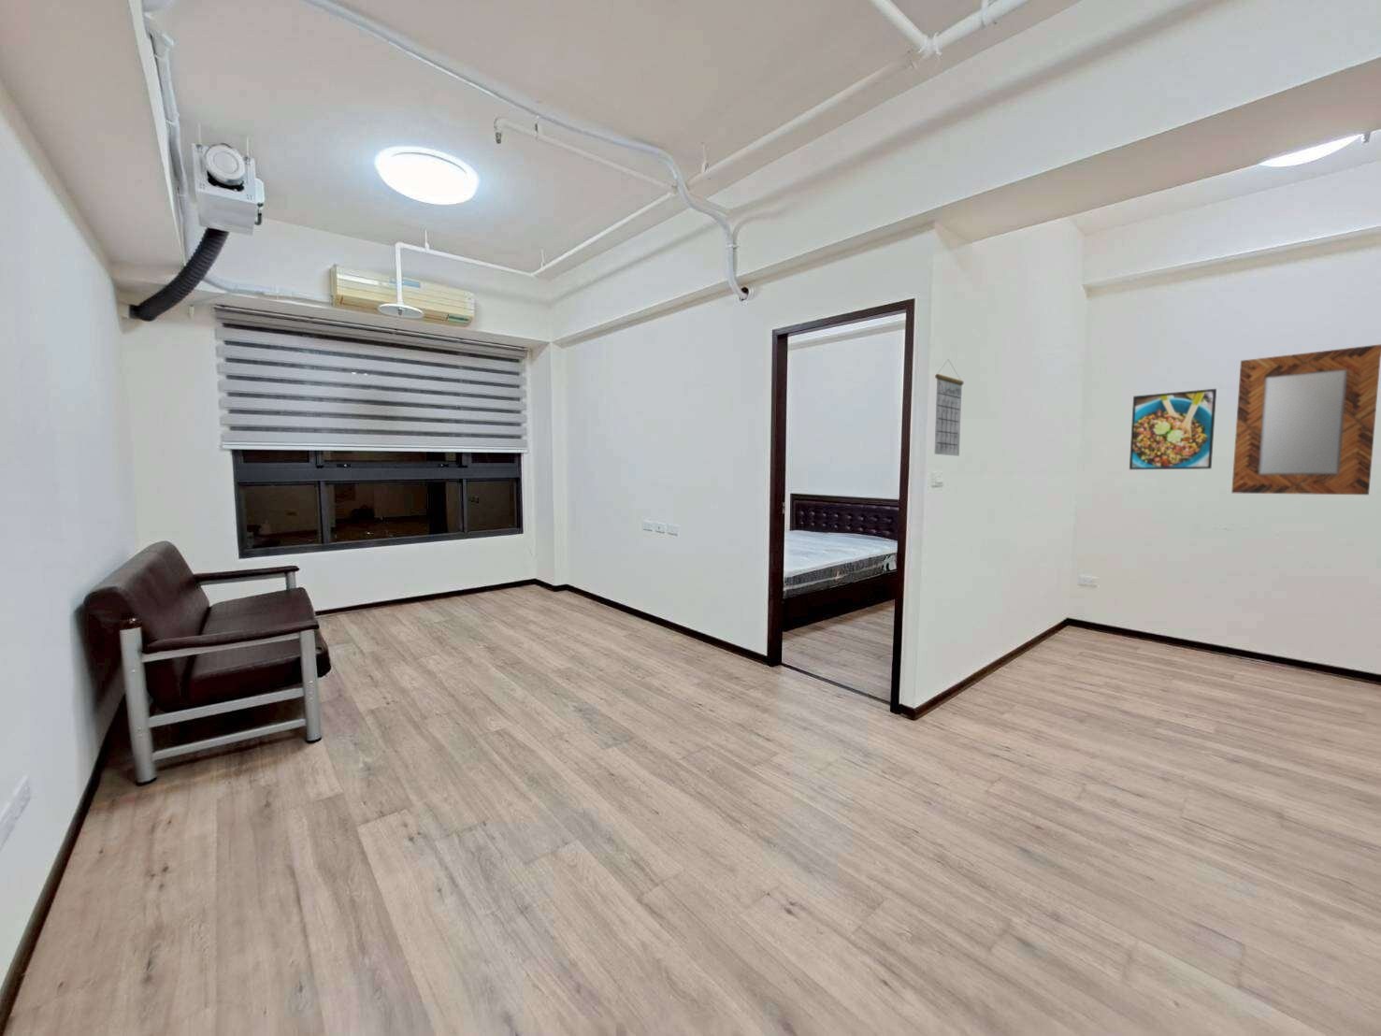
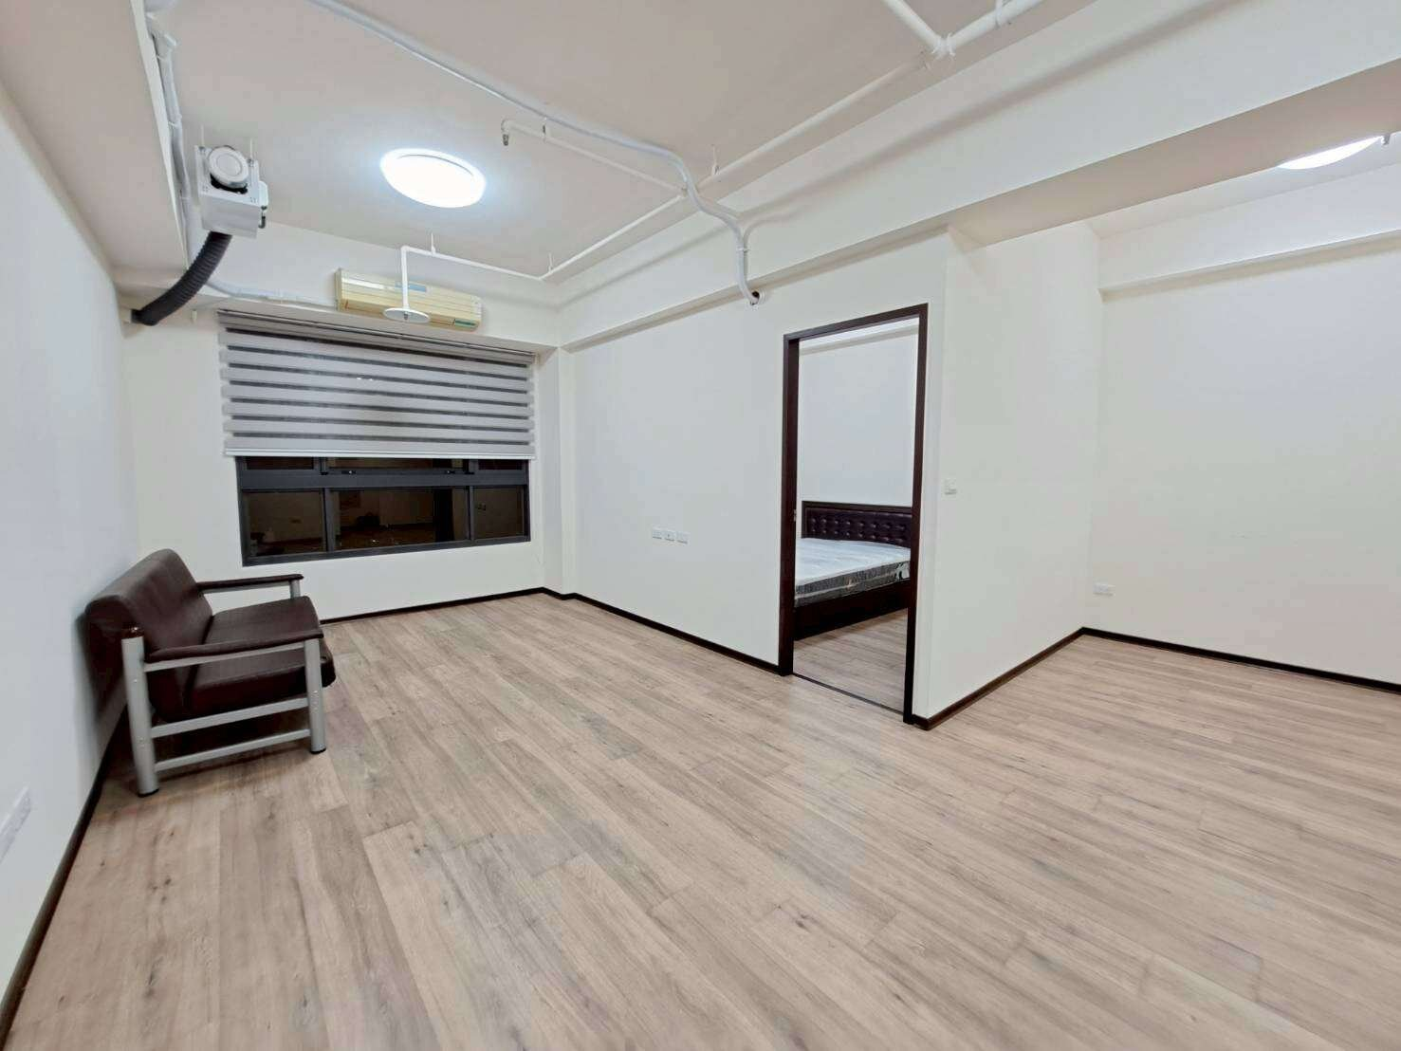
- home mirror [1231,343,1381,495]
- calendar [934,359,965,457]
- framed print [1129,388,1218,470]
